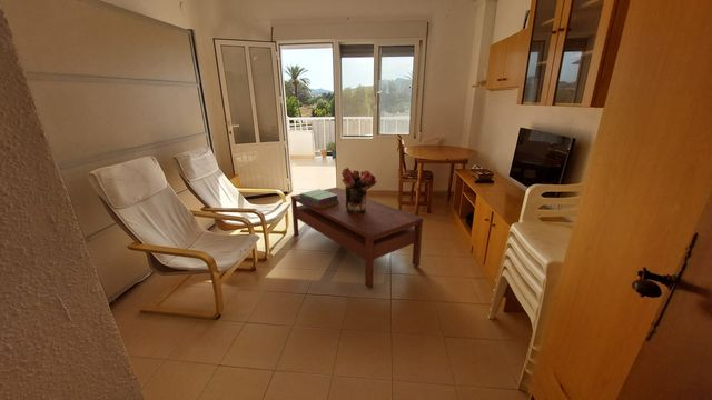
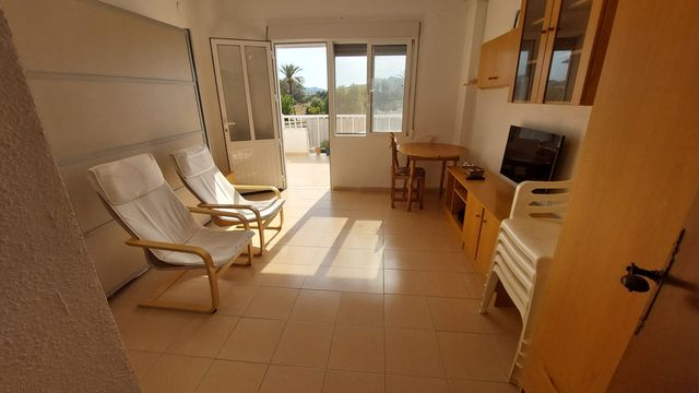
- bouquet [340,167,378,213]
- coffee table [290,187,424,290]
- stack of books [299,188,339,209]
